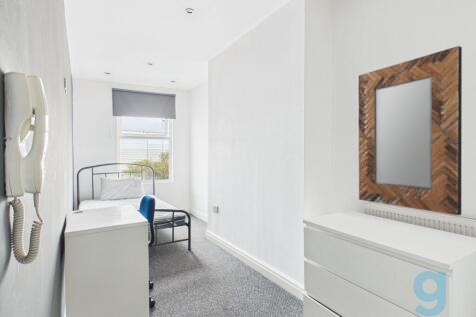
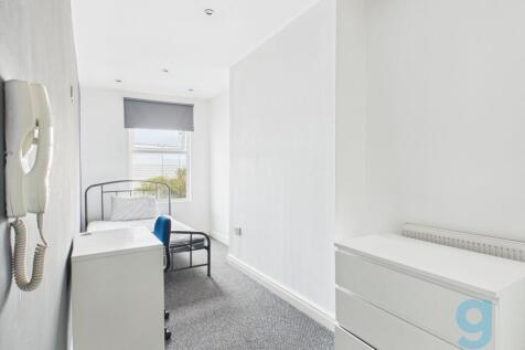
- home mirror [358,45,463,216]
